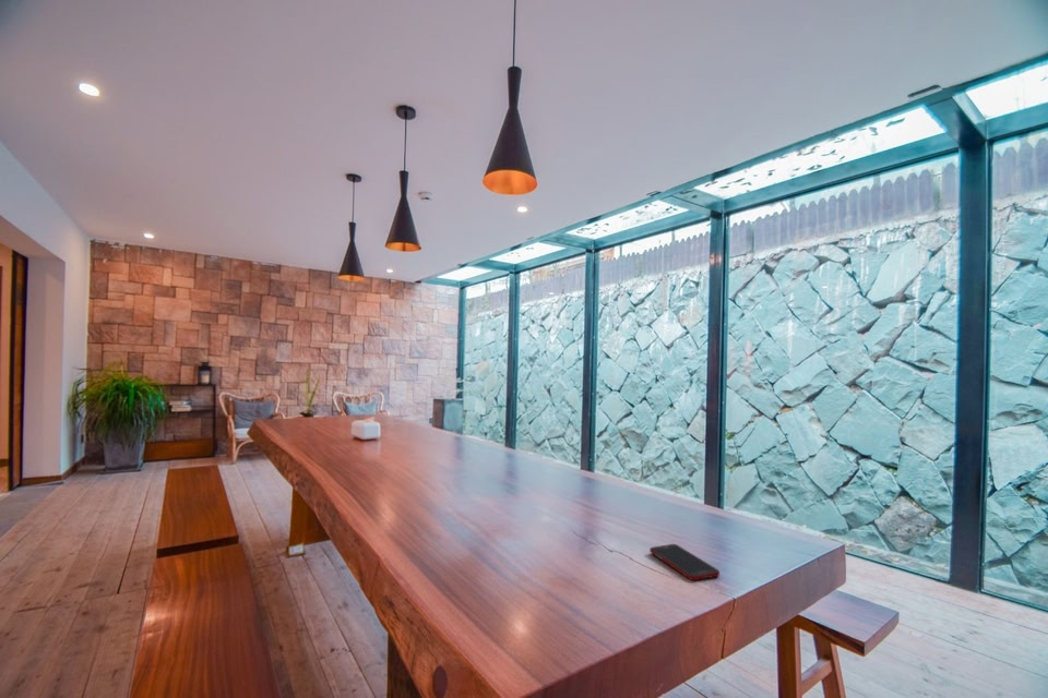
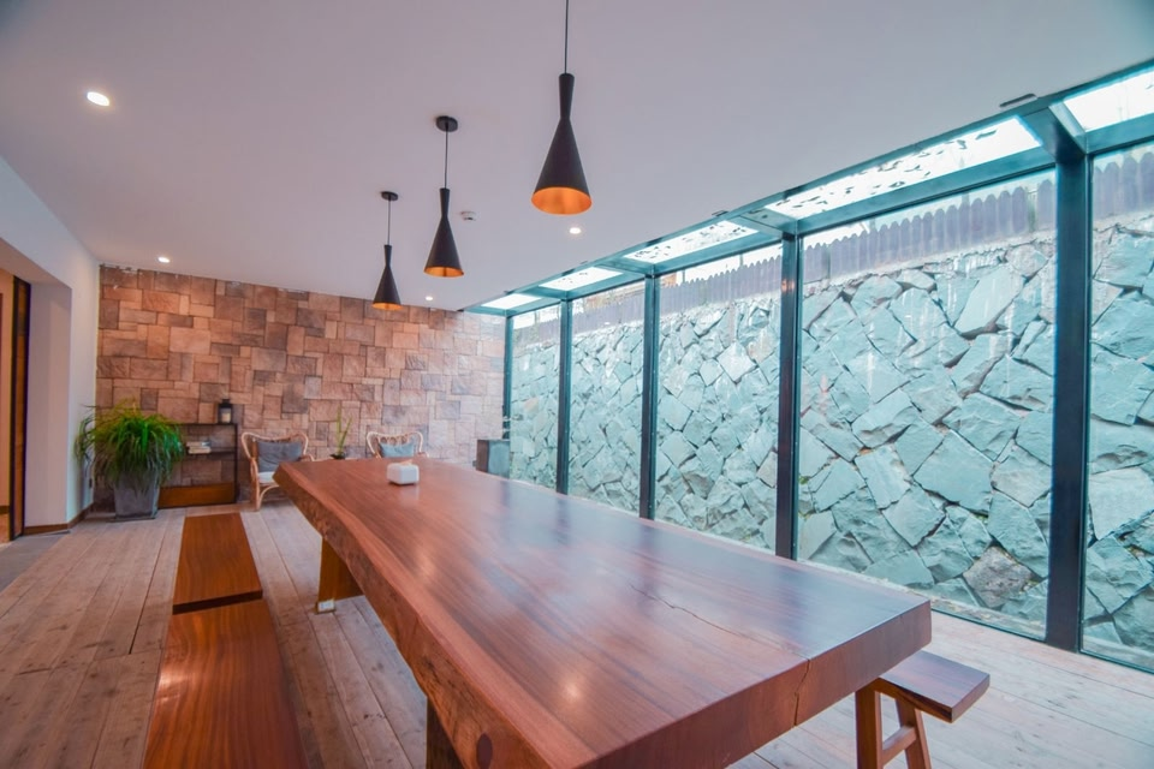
- cell phone [648,543,720,581]
